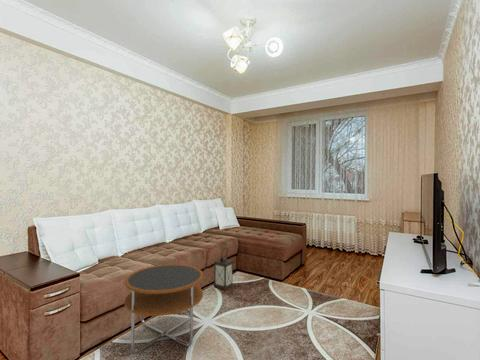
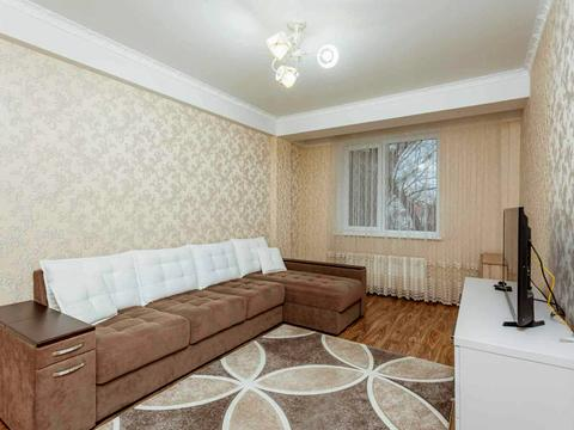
- lantern [212,247,234,291]
- side table [124,264,204,354]
